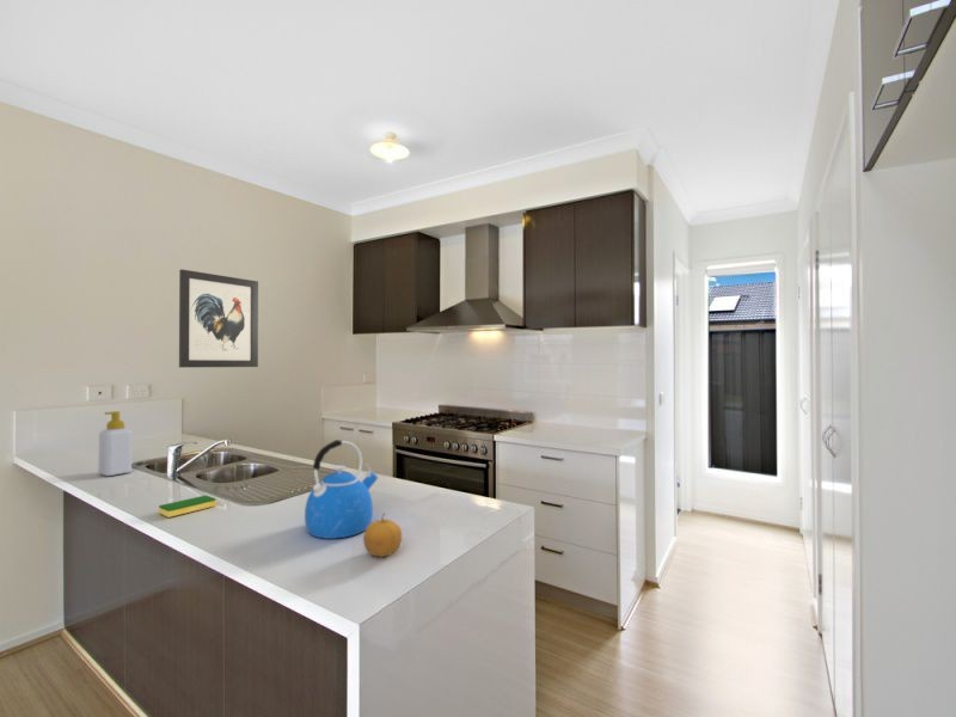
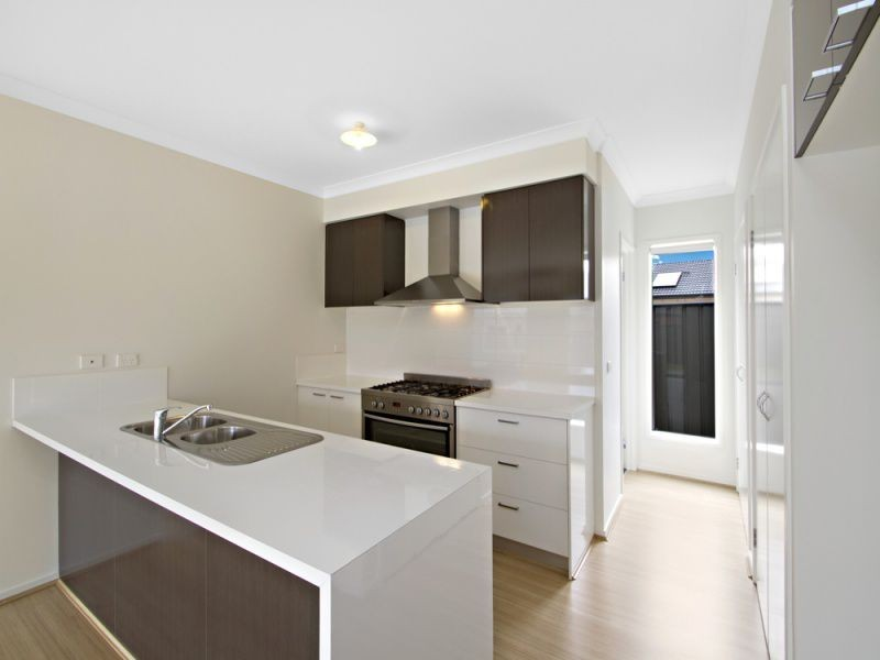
- dish sponge [158,495,217,519]
- fruit [362,511,403,558]
- soap bottle [98,410,133,477]
- wall art [178,269,259,368]
- kettle [304,439,379,540]
